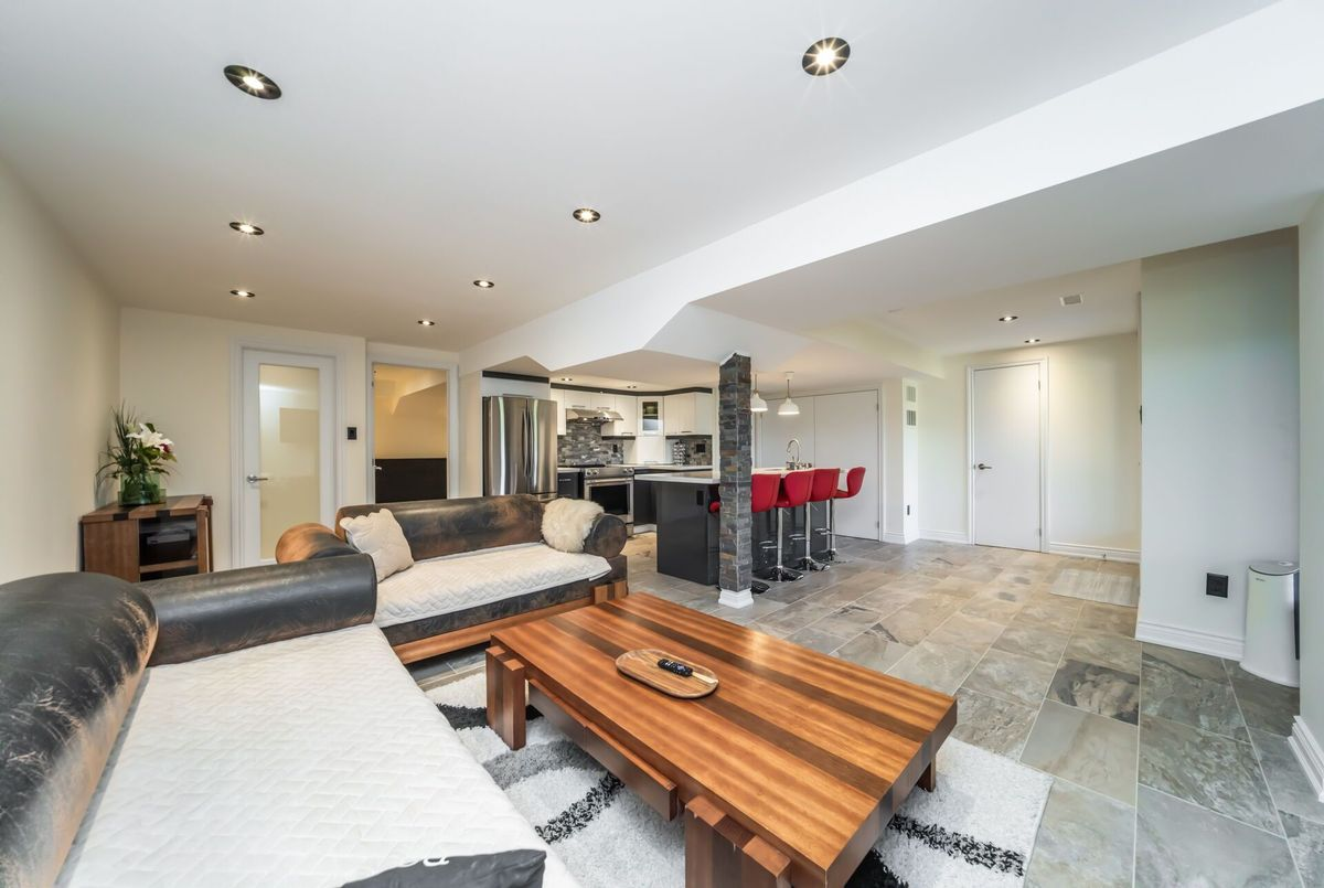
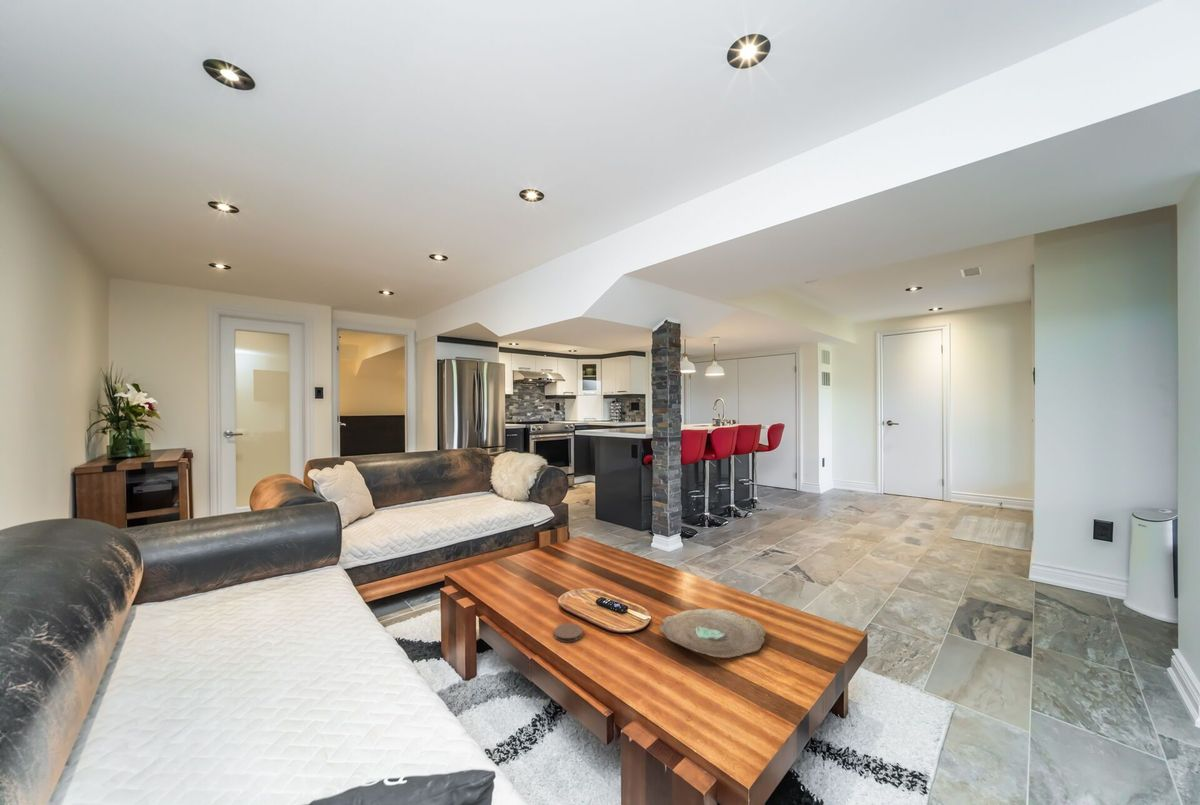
+ decorative bowl [658,608,767,659]
+ coaster [553,622,584,643]
